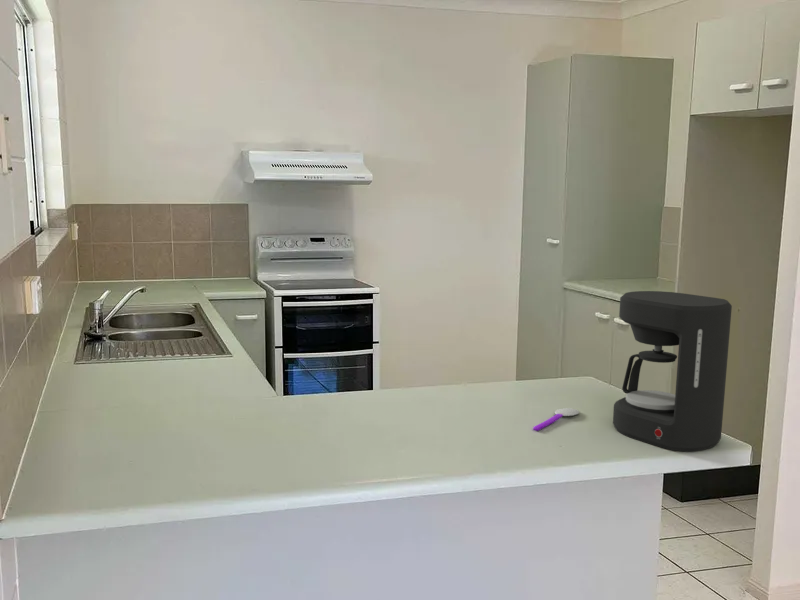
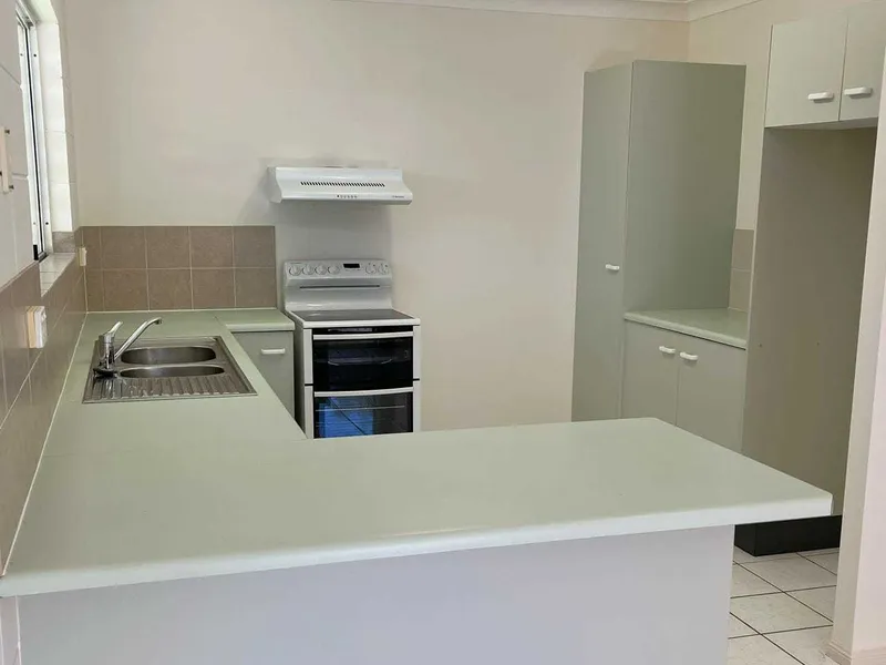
- spoon [532,407,580,431]
- coffee maker [612,290,733,452]
